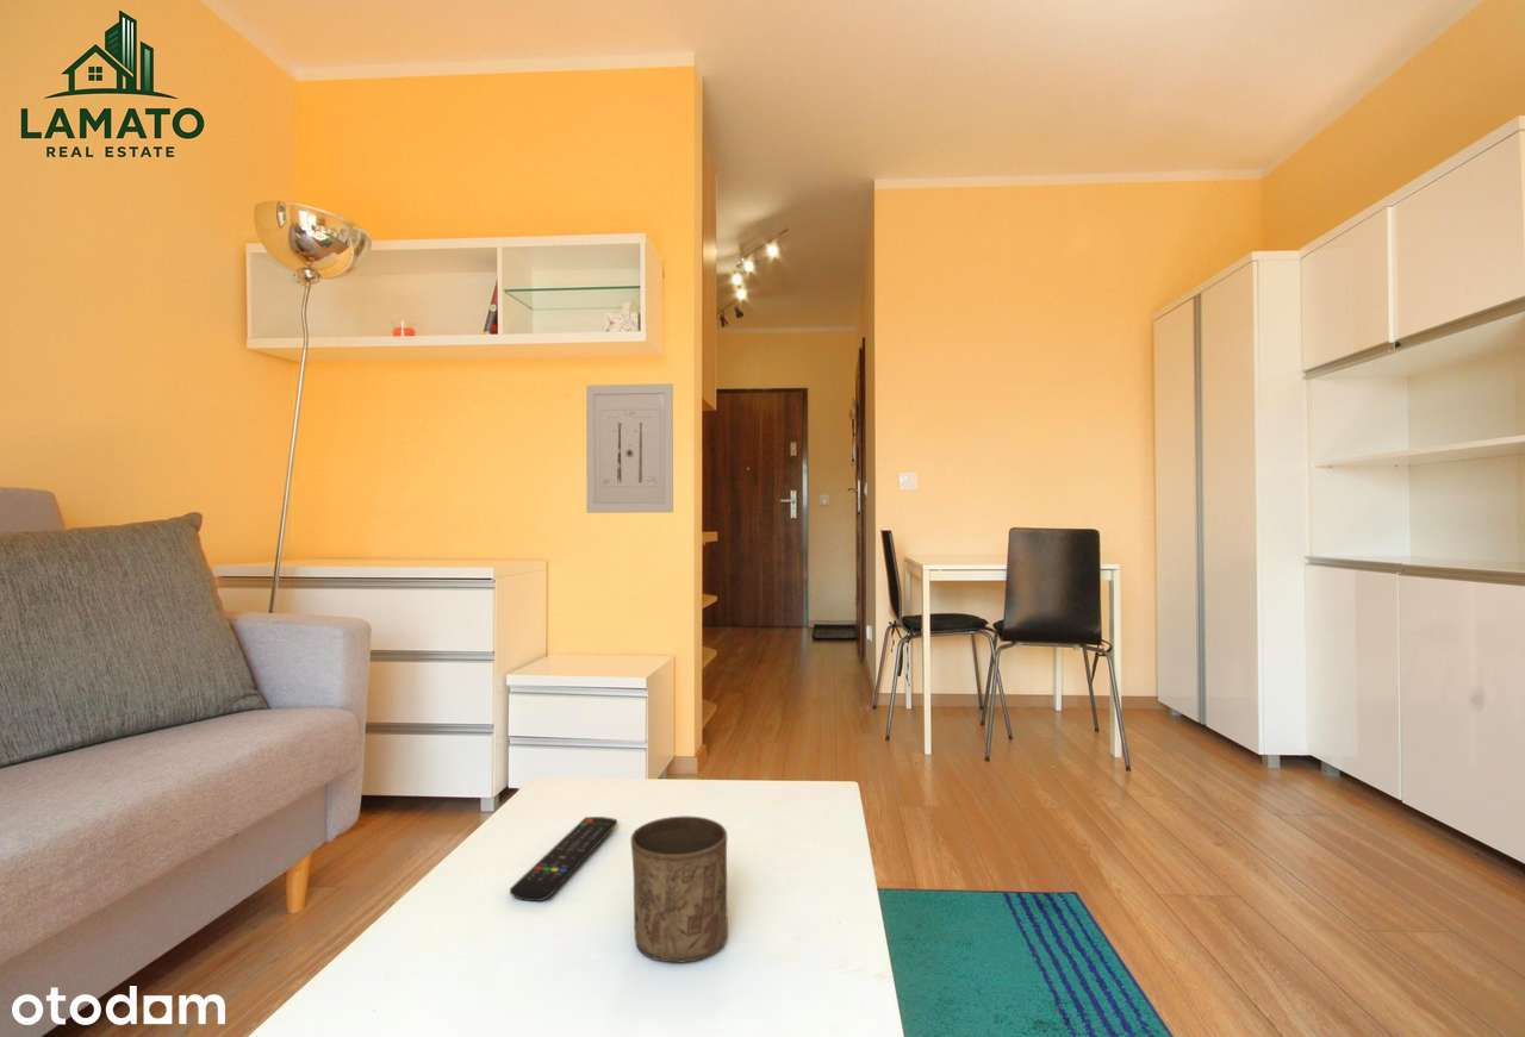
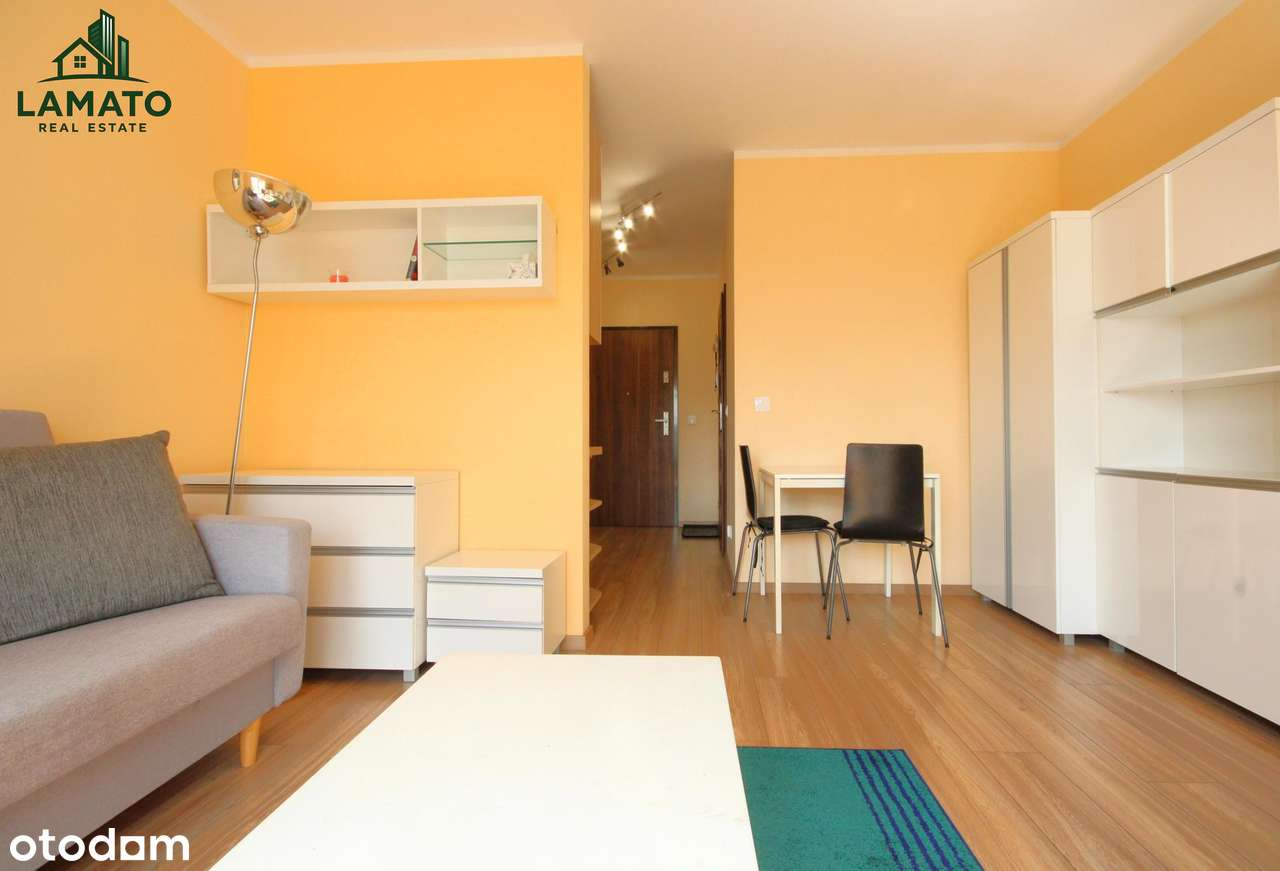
- wall art [585,382,674,514]
- remote control [509,816,618,902]
- cup [629,816,729,963]
